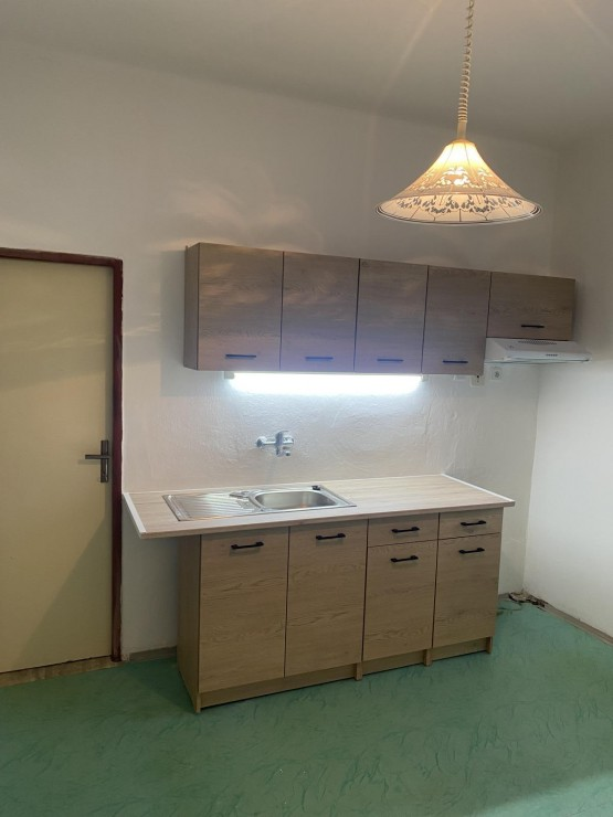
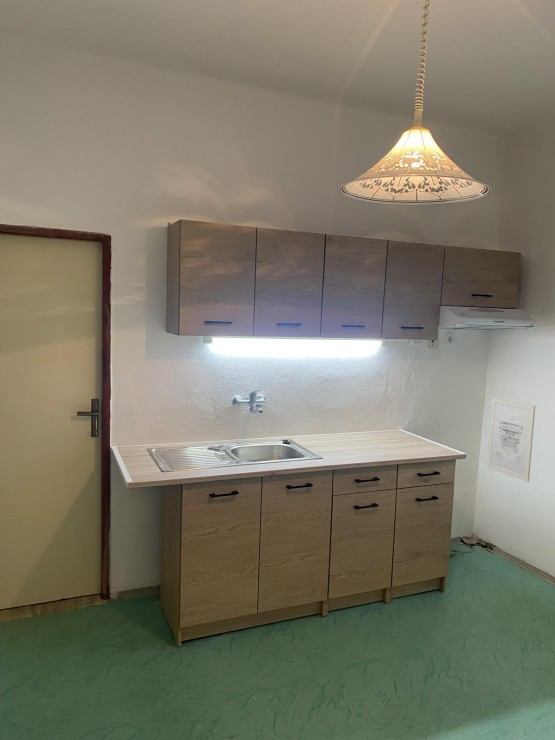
+ wall art [486,397,536,483]
